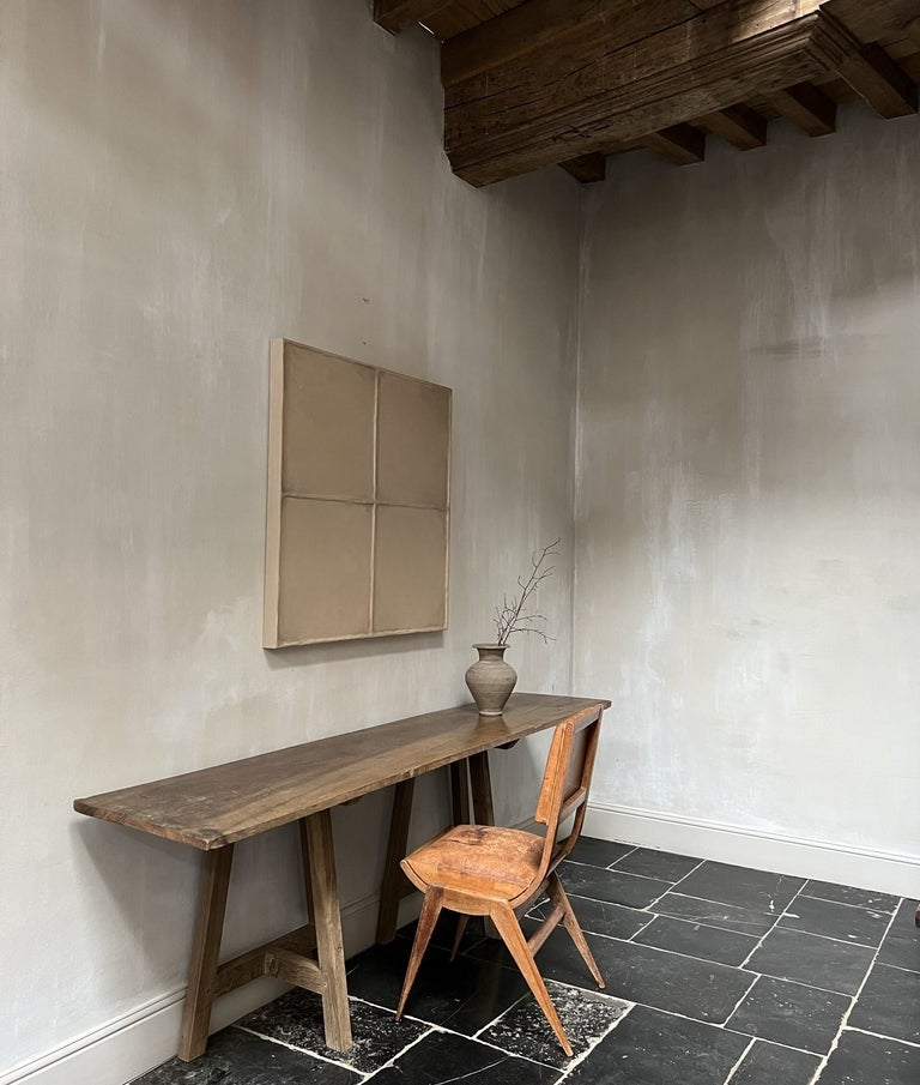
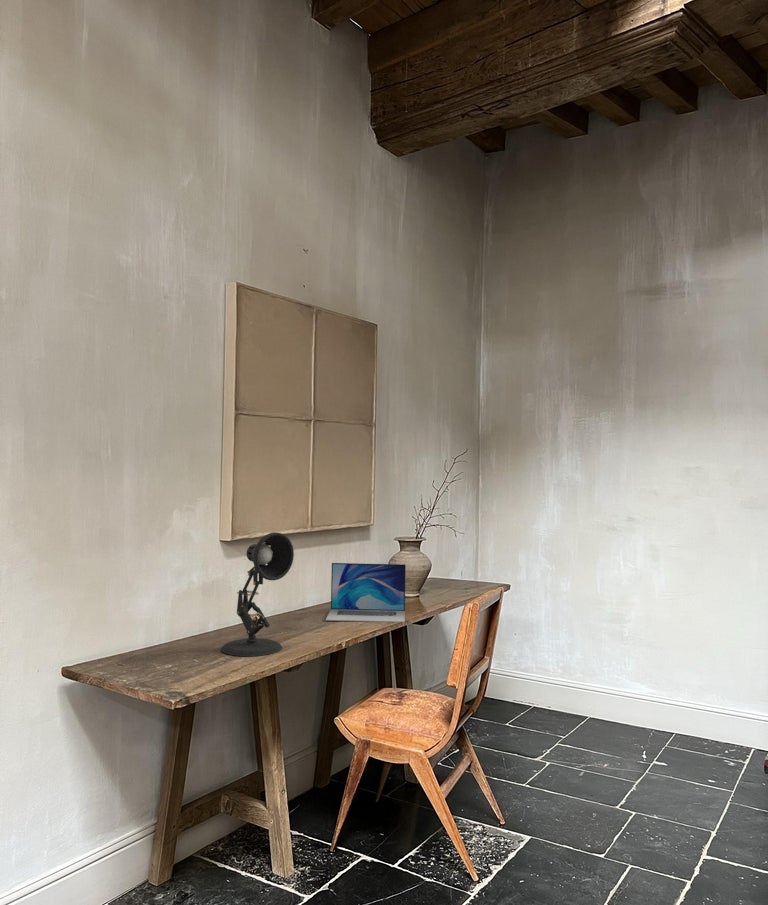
+ desk lamp [220,531,295,657]
+ laptop [325,562,407,623]
